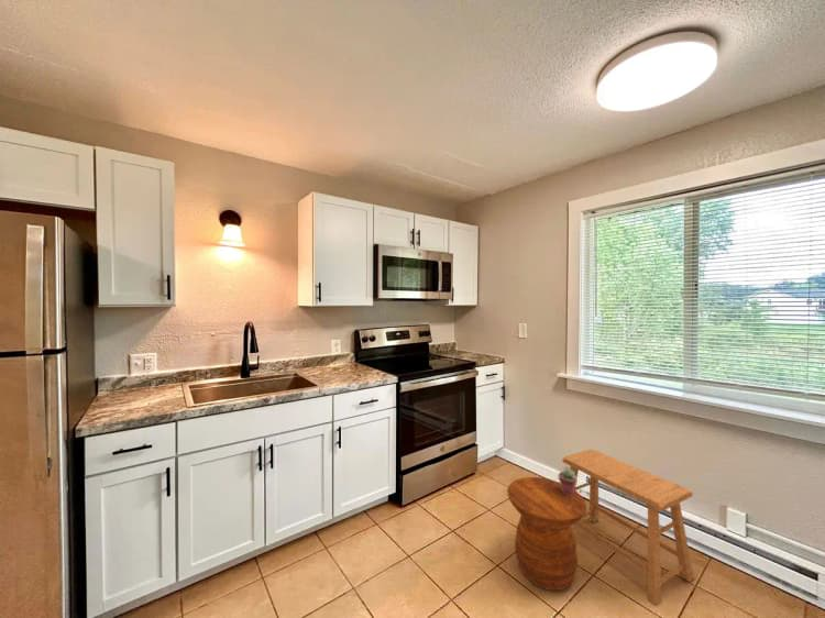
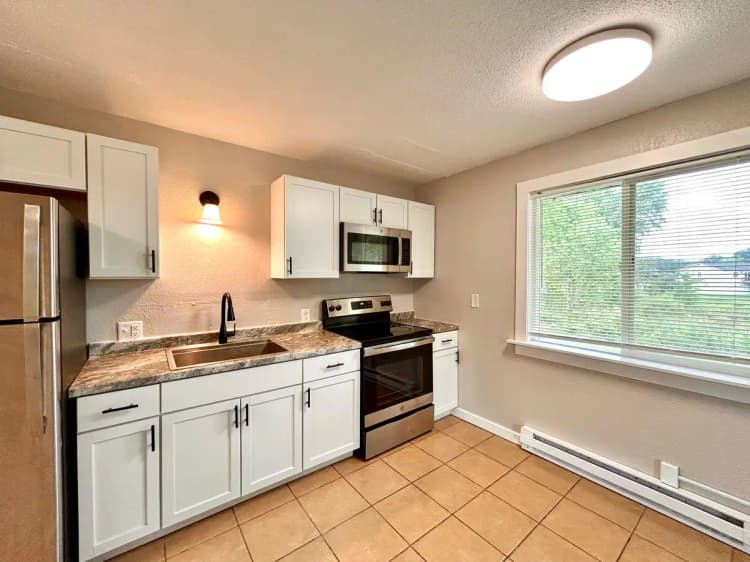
- stool [561,449,695,607]
- side table [506,476,587,592]
- potted succulent [558,468,579,495]
